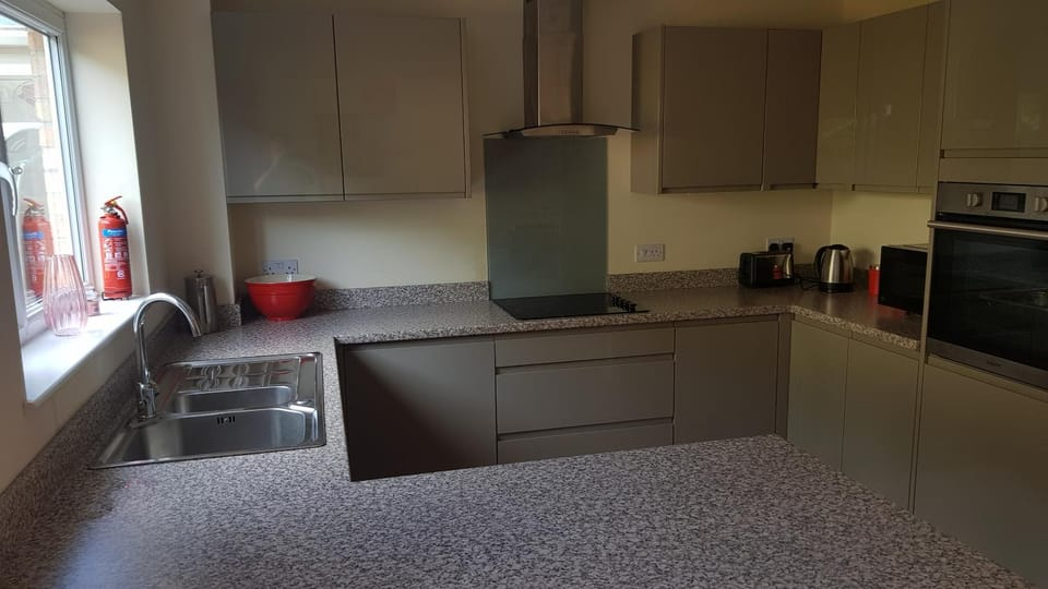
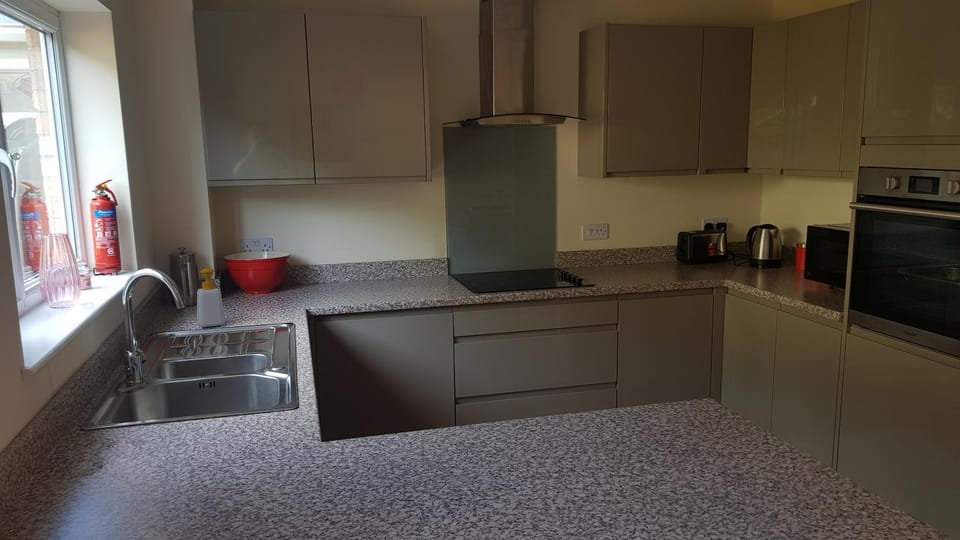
+ soap bottle [196,267,226,328]
